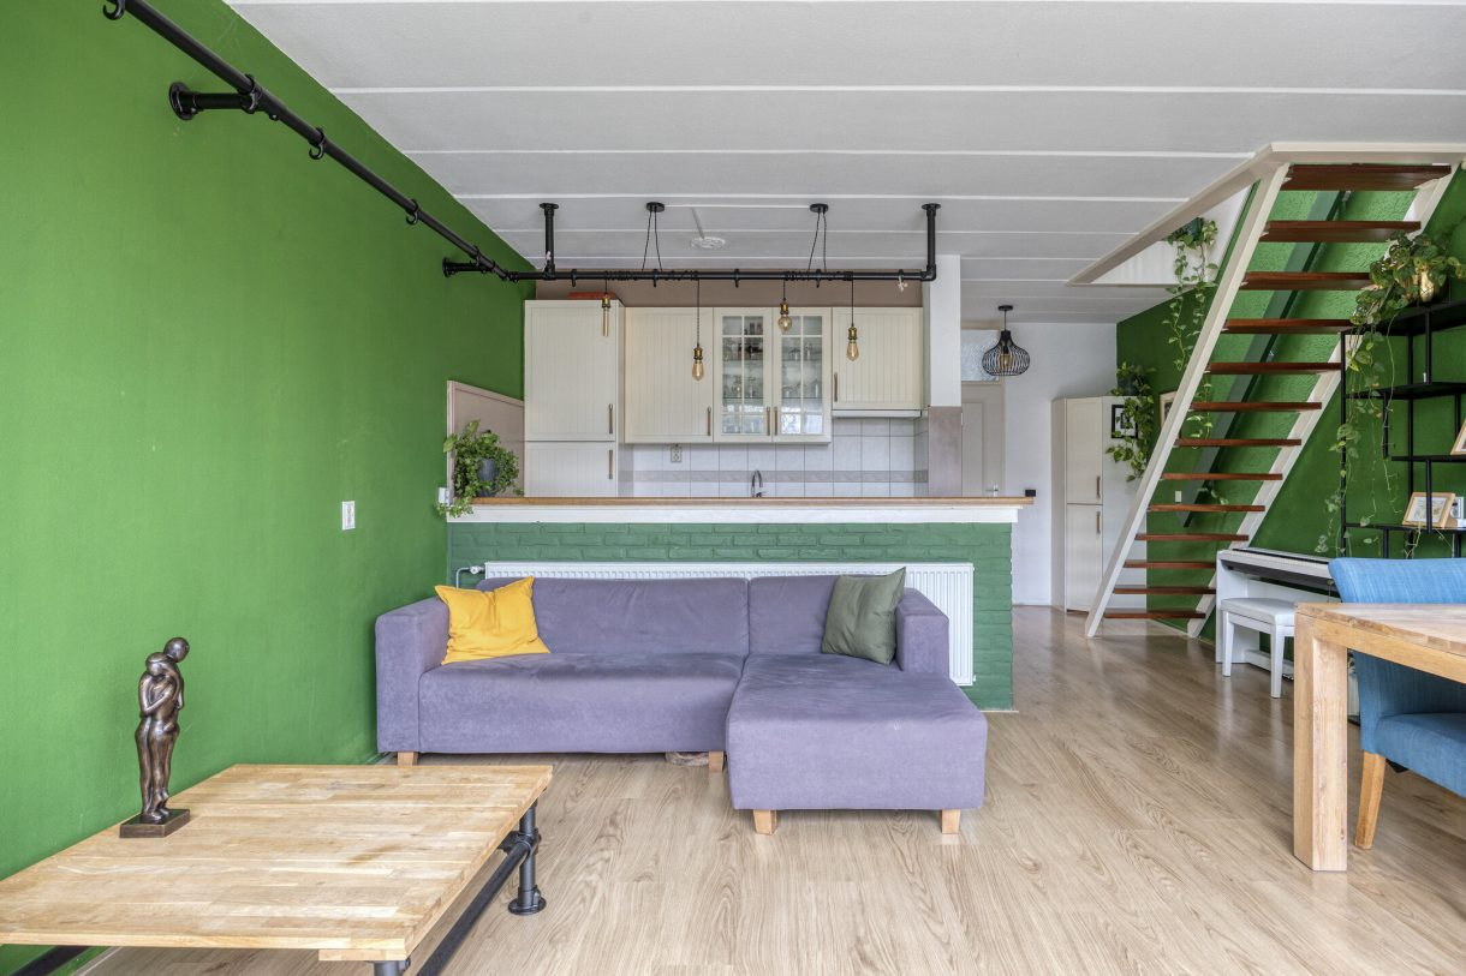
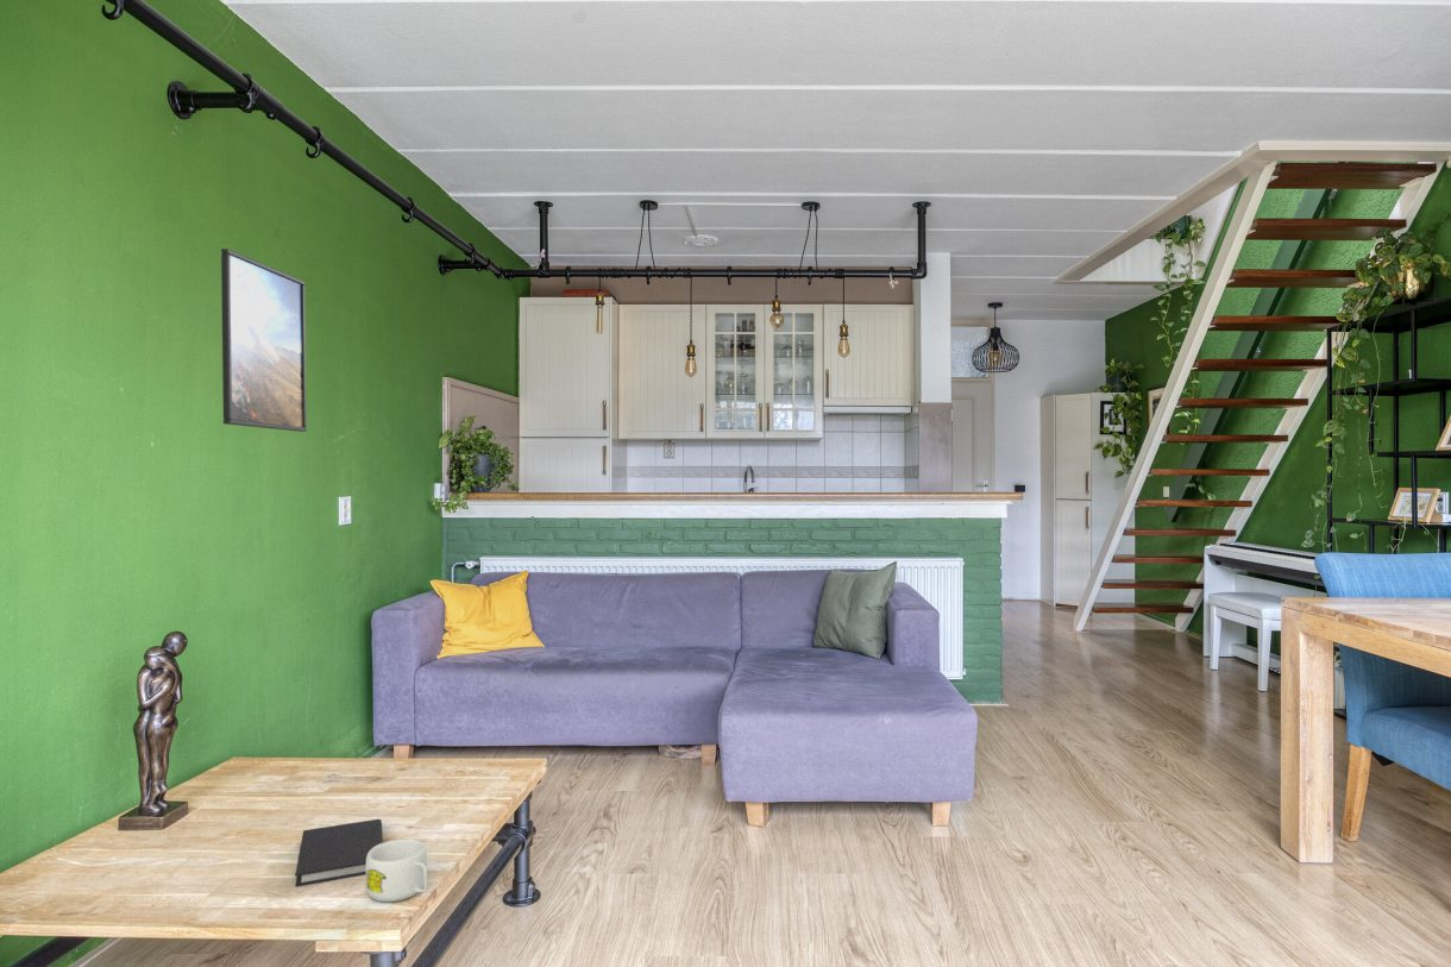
+ diary [294,818,384,887]
+ mug [365,837,428,903]
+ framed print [220,247,308,433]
